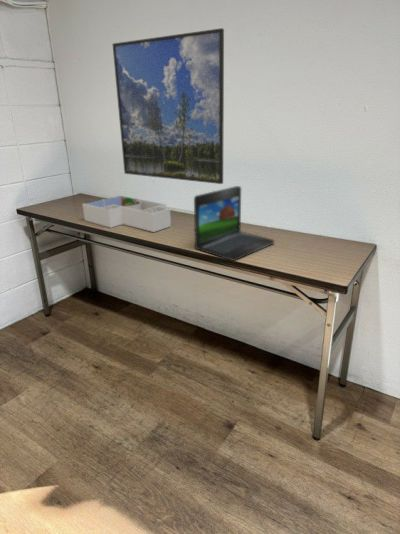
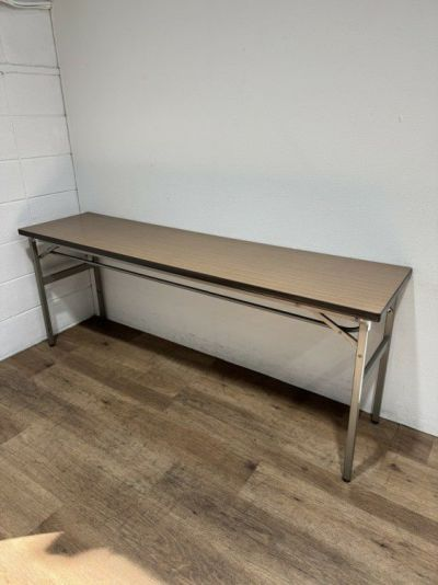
- desk organizer [81,194,172,233]
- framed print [112,27,225,185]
- laptop [193,185,275,262]
